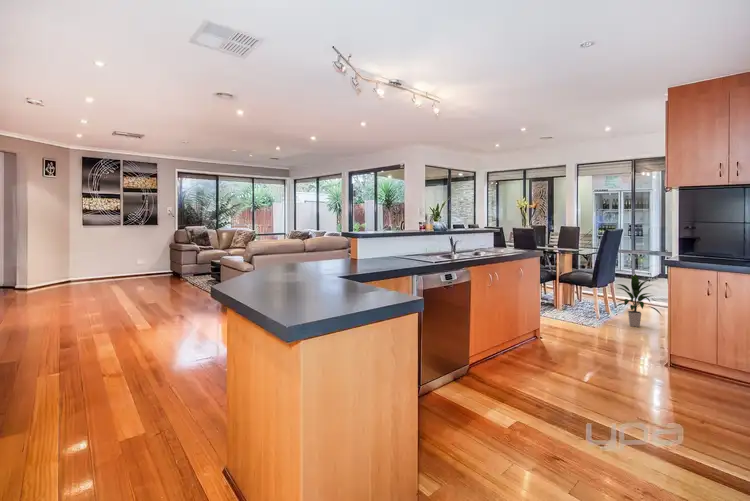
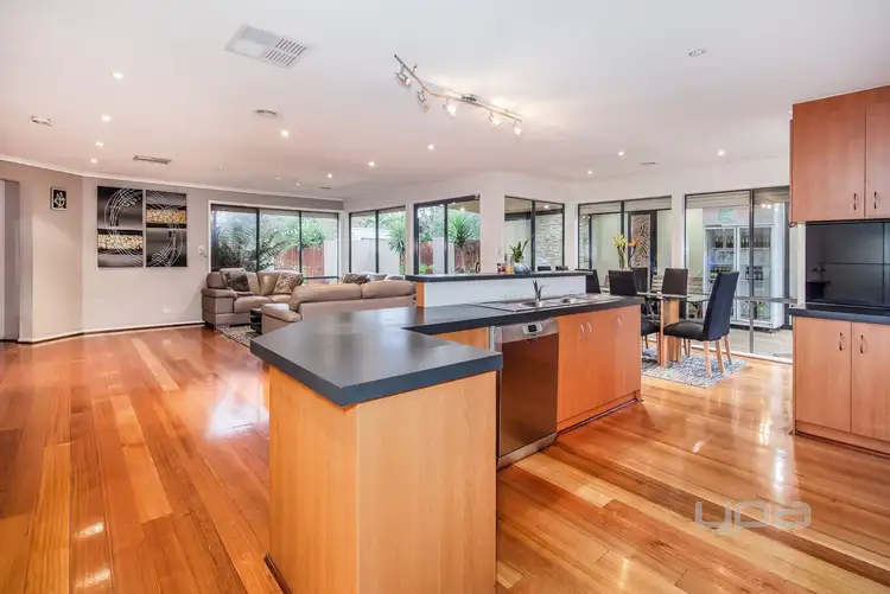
- indoor plant [615,273,663,328]
